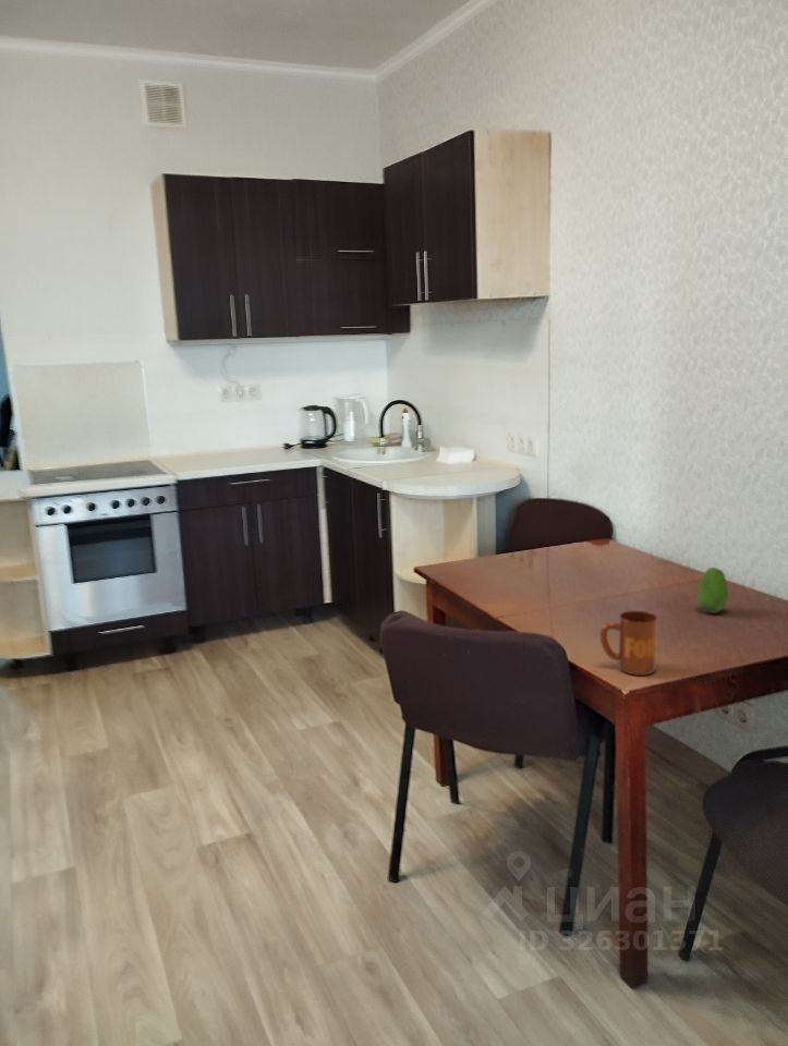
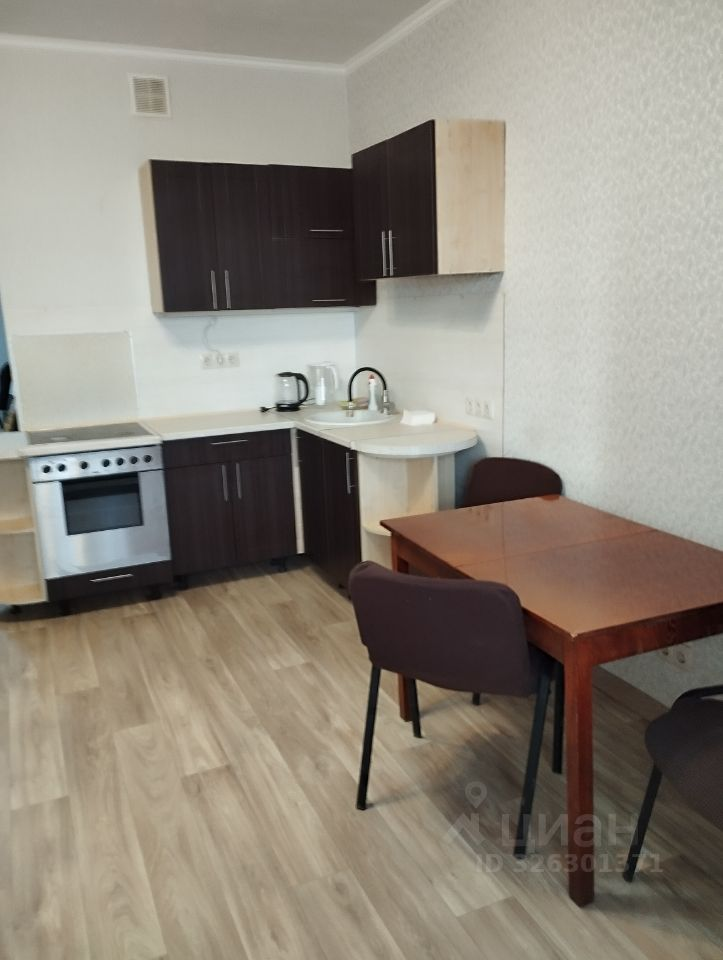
- mug [598,610,658,677]
- fruit [695,567,729,613]
